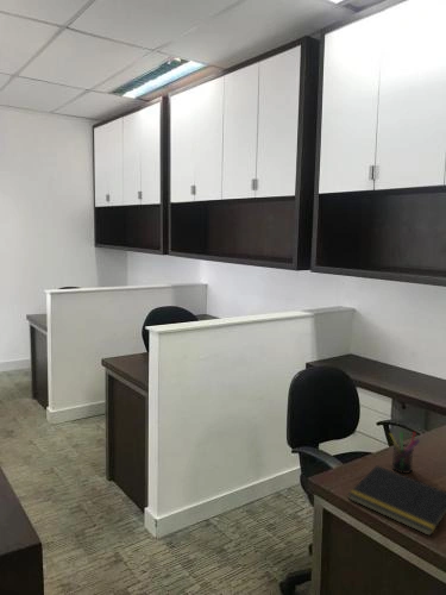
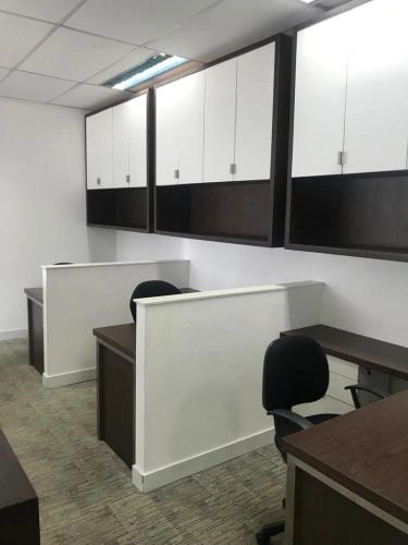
- pen holder [389,431,421,475]
- notepad [347,464,446,537]
